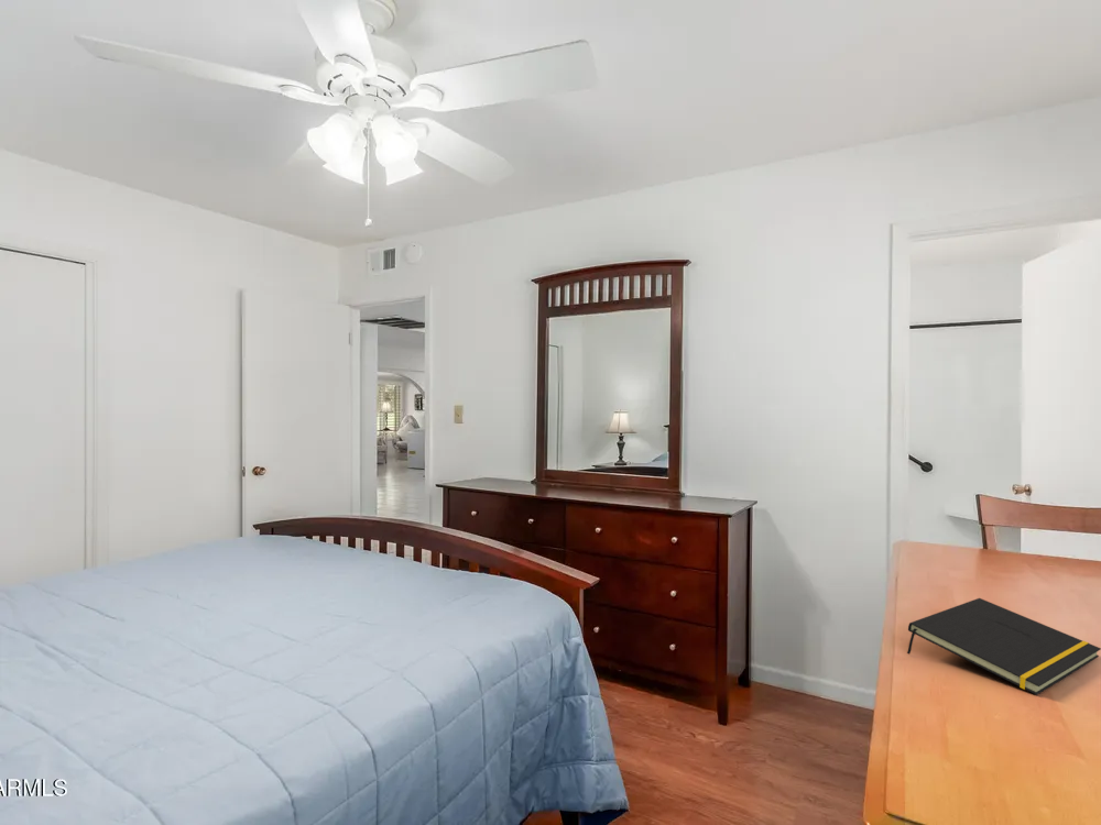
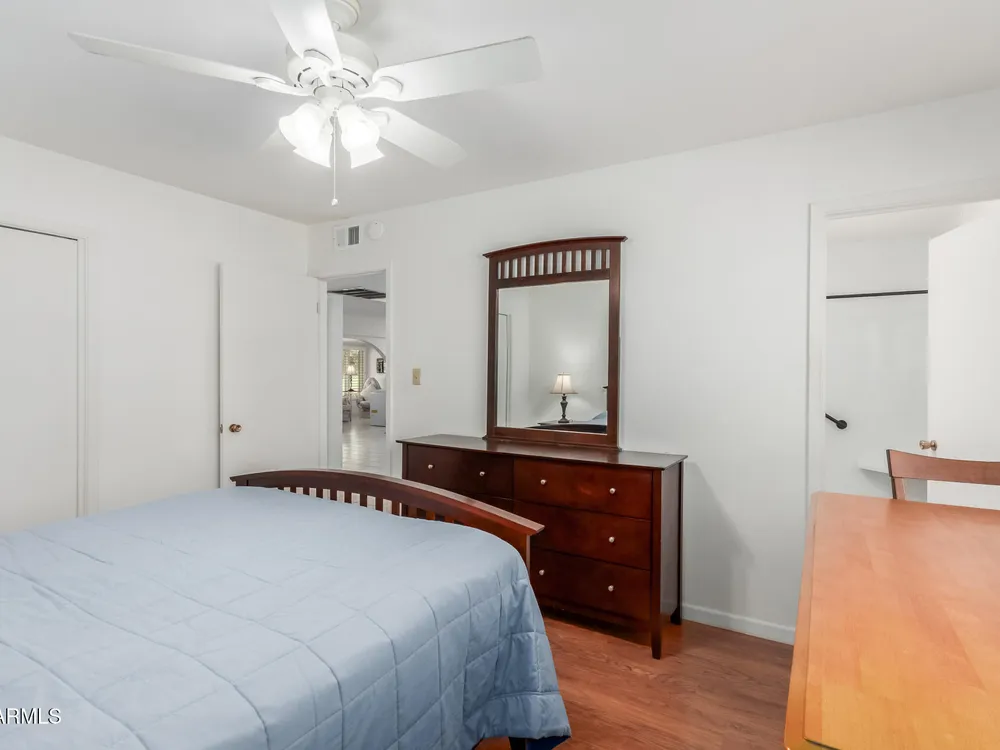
- notepad [906,597,1101,696]
